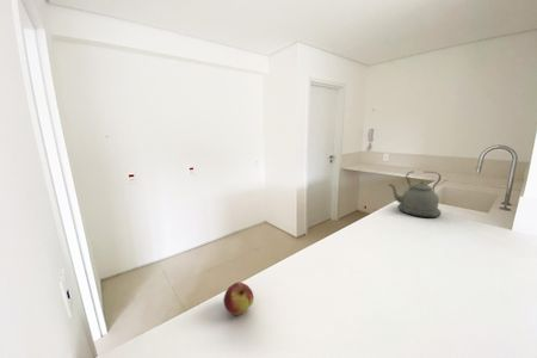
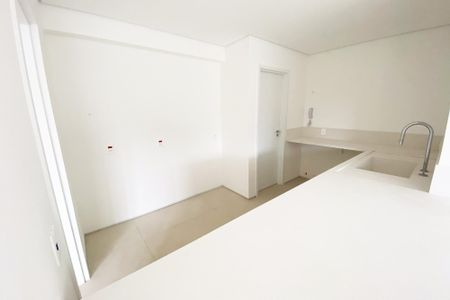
- kettle [388,171,442,218]
- apple [222,282,254,316]
